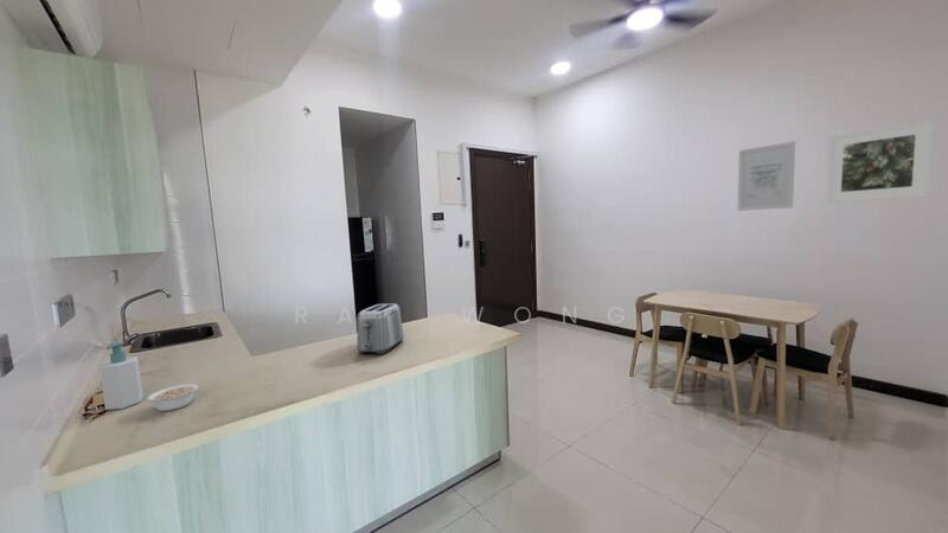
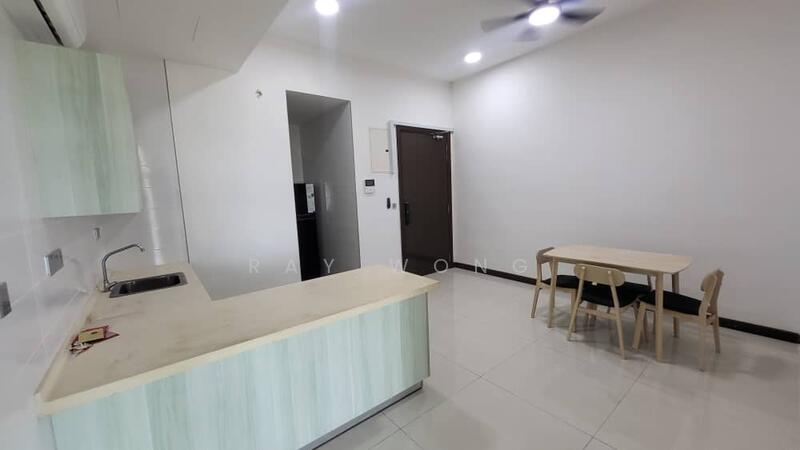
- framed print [825,118,936,205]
- toaster [356,303,405,355]
- wall art [737,140,796,212]
- soap bottle [98,341,145,411]
- legume [146,383,199,412]
